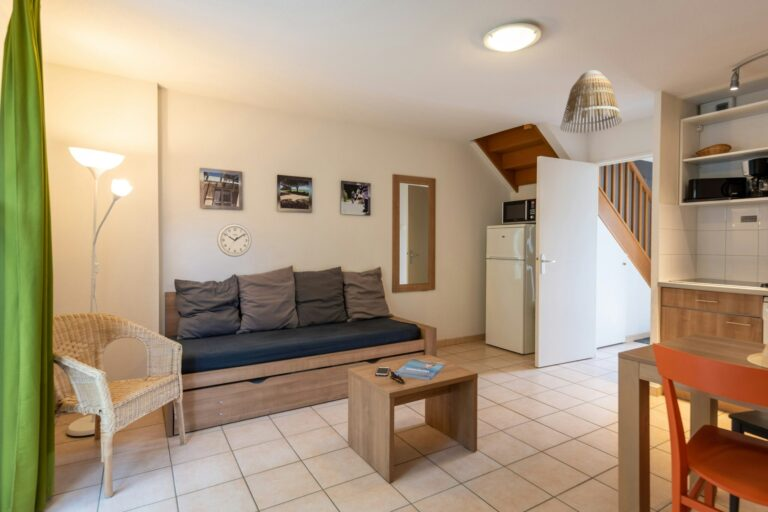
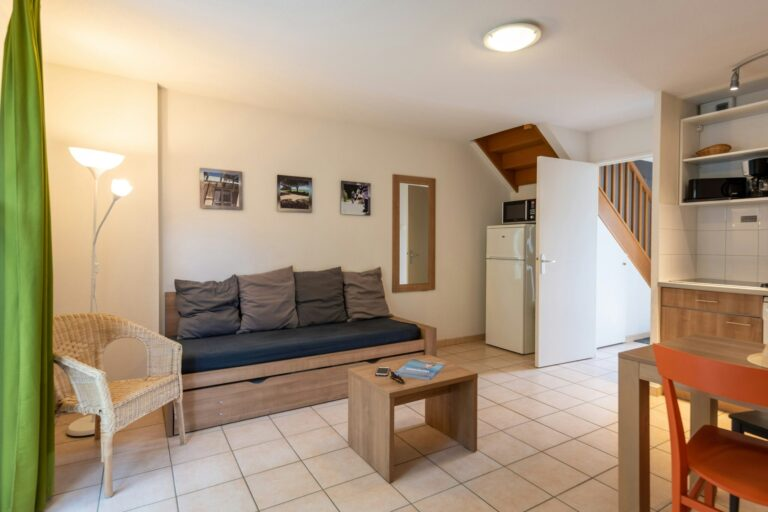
- lamp shade [559,69,623,134]
- wall clock [216,223,253,258]
